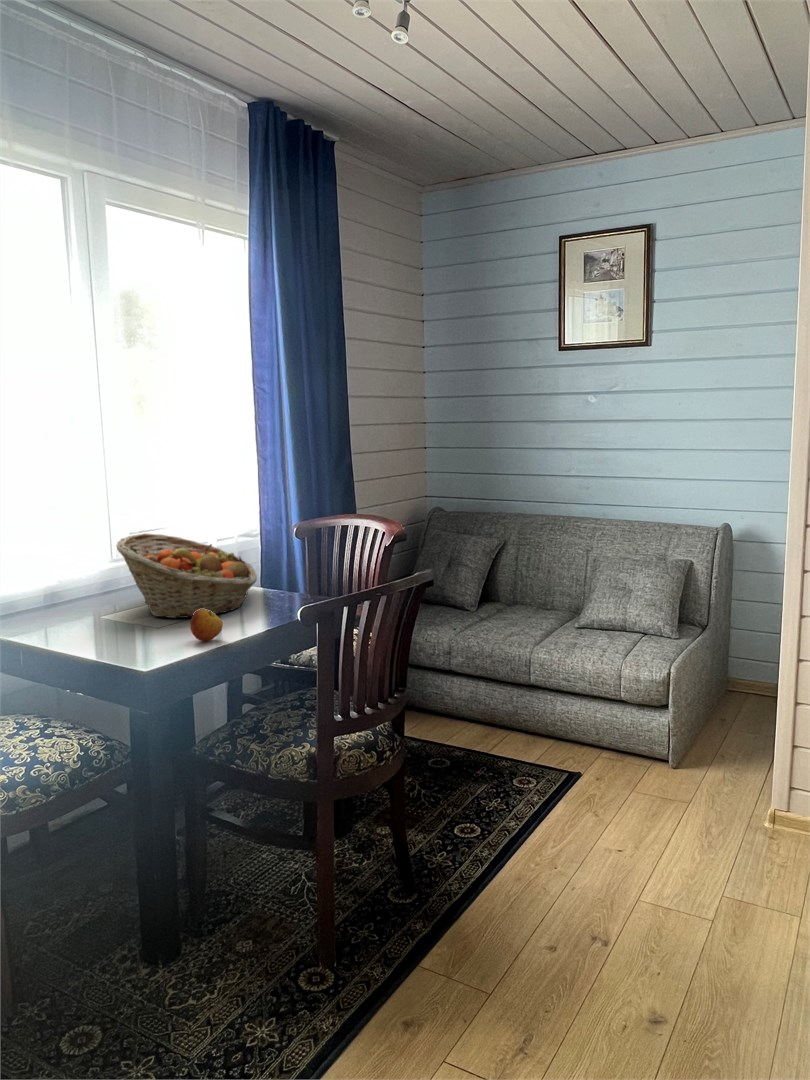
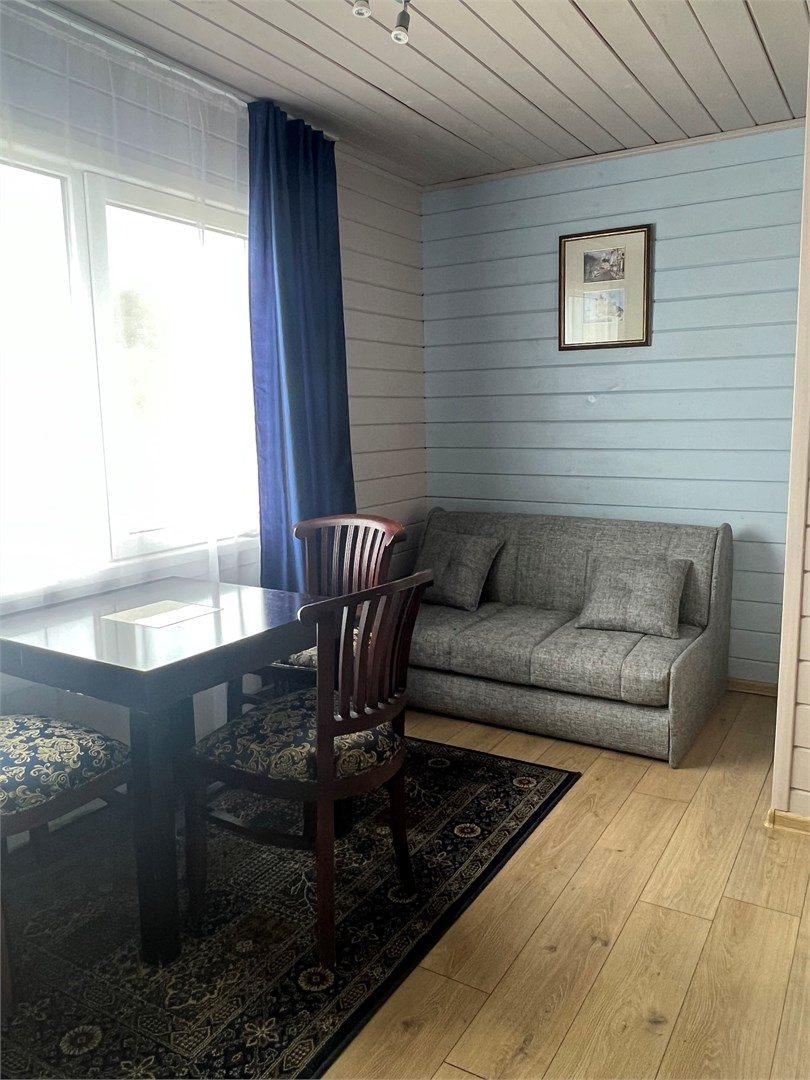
- apple [189,609,224,642]
- fruit basket [115,532,258,619]
